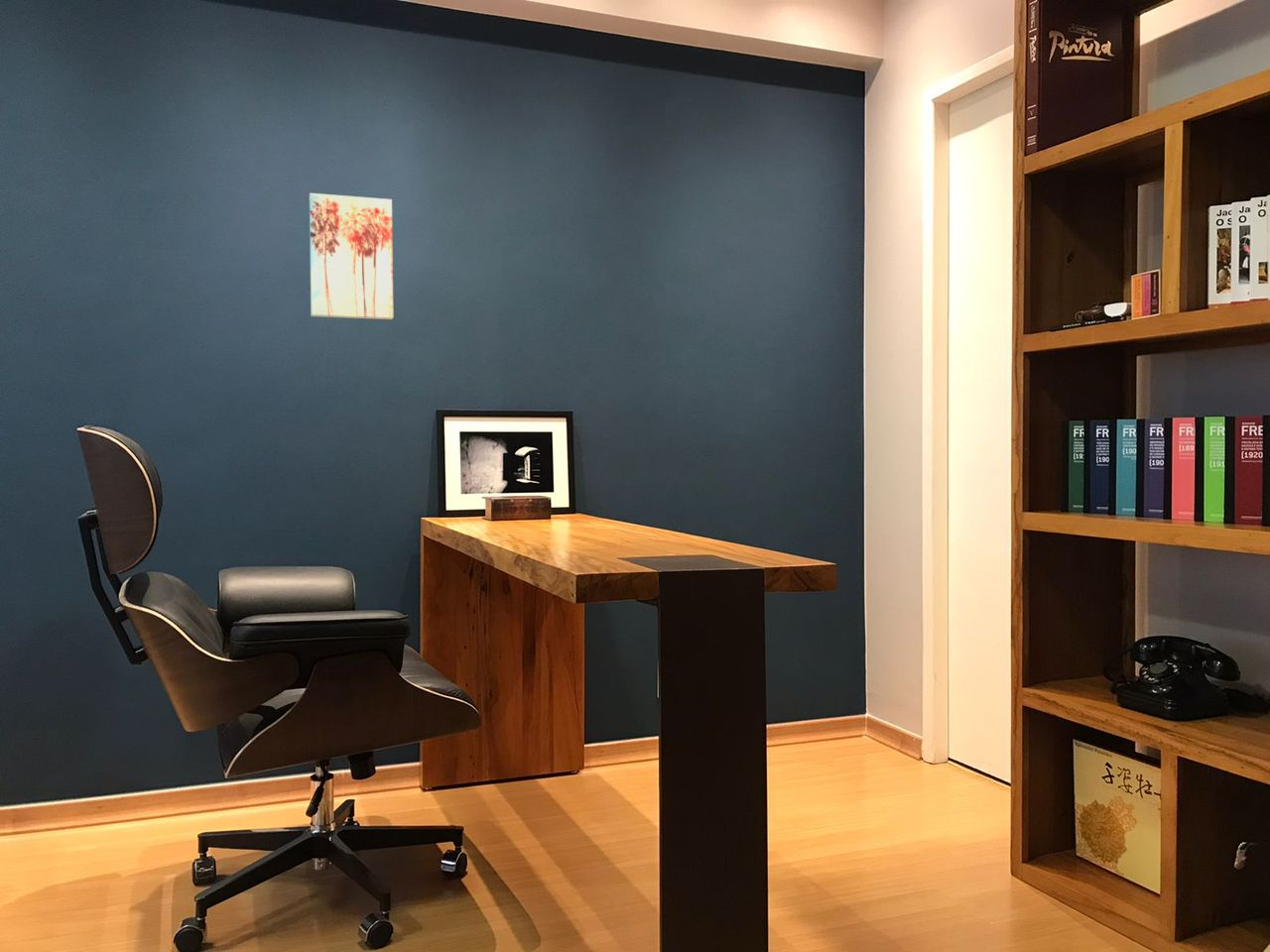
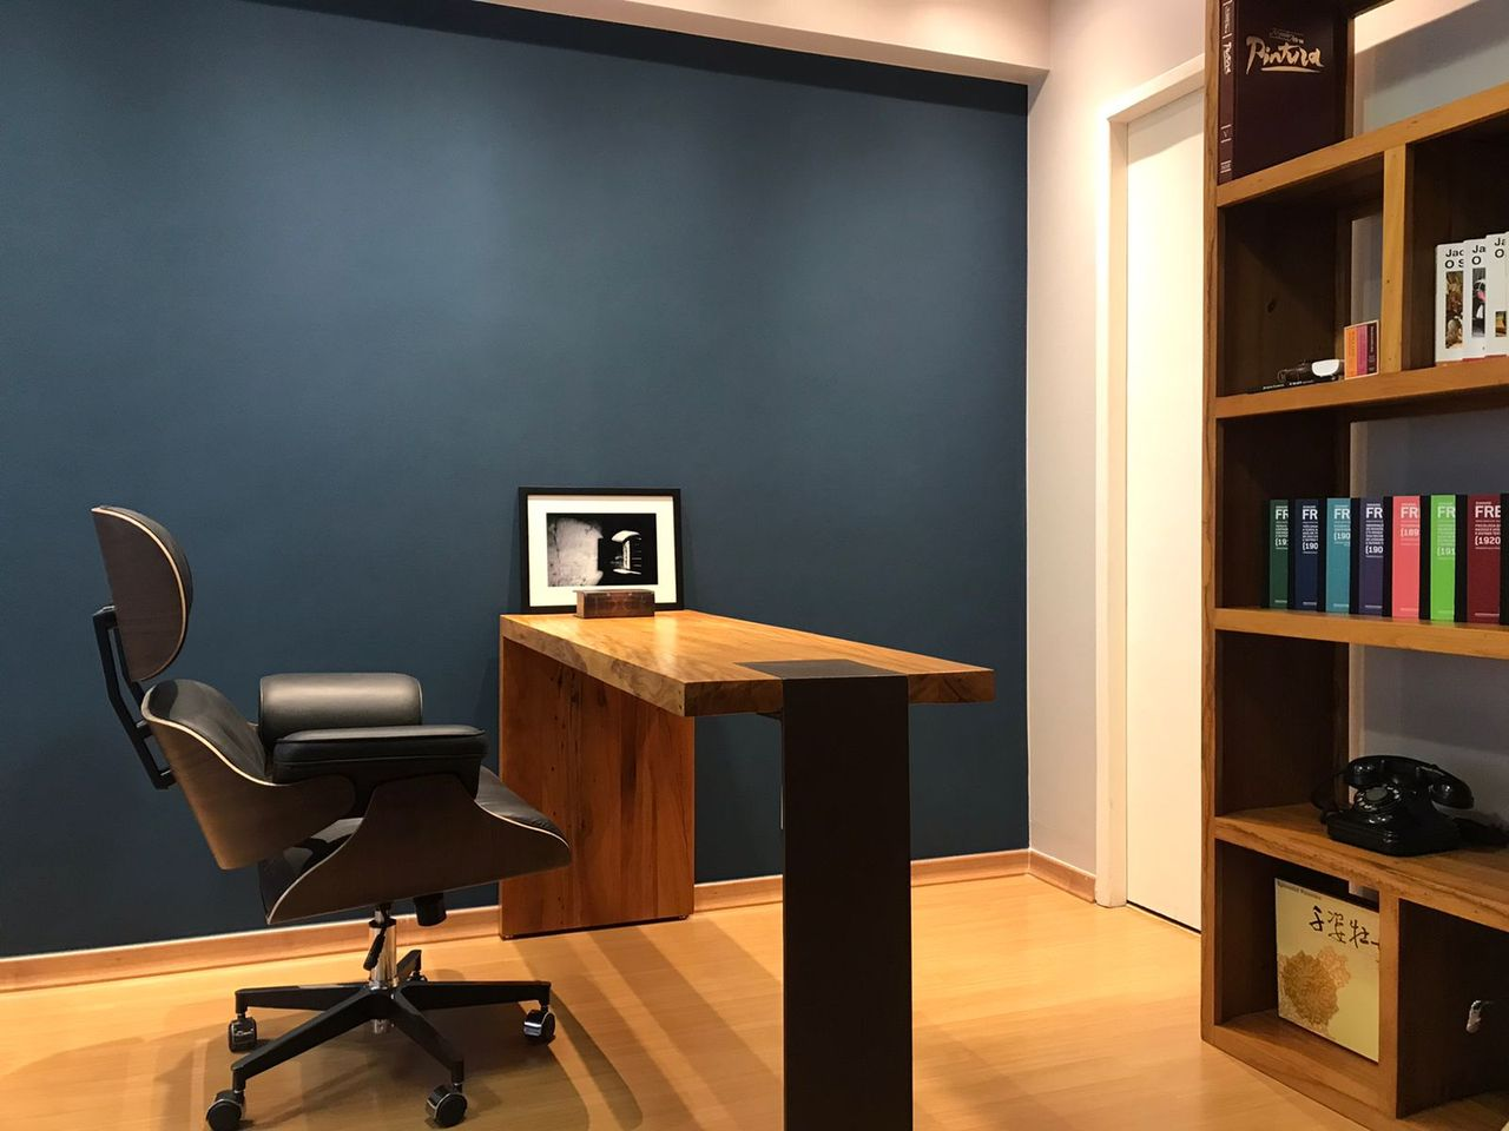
- wall art [309,192,394,320]
